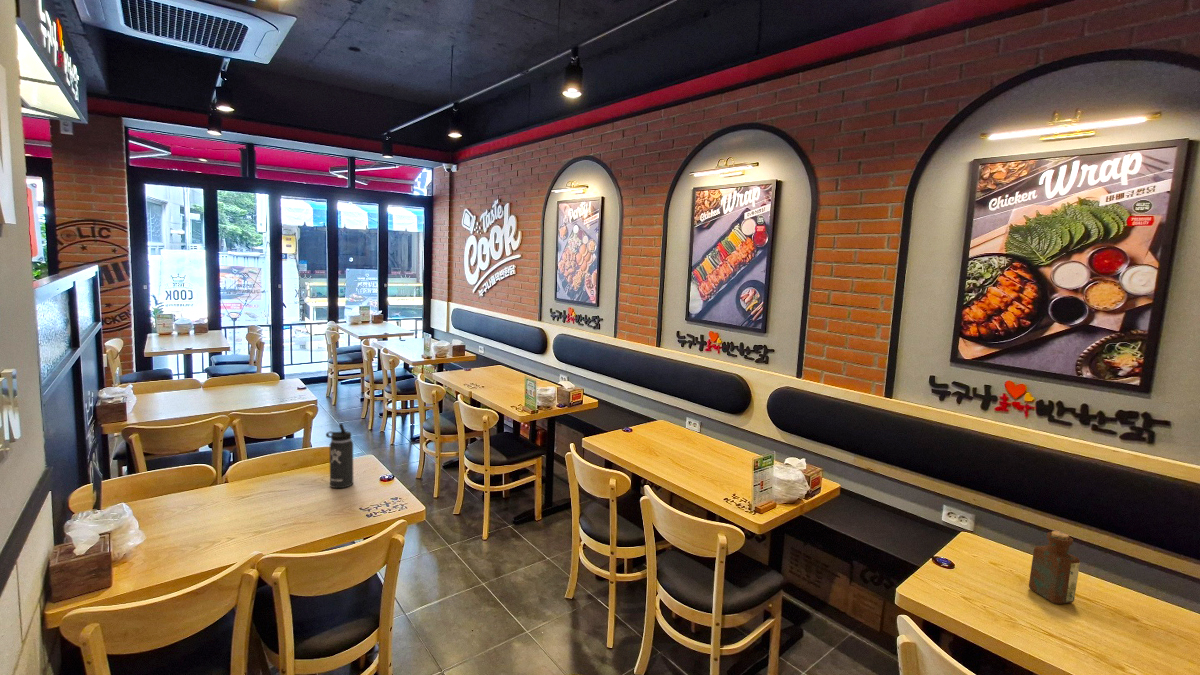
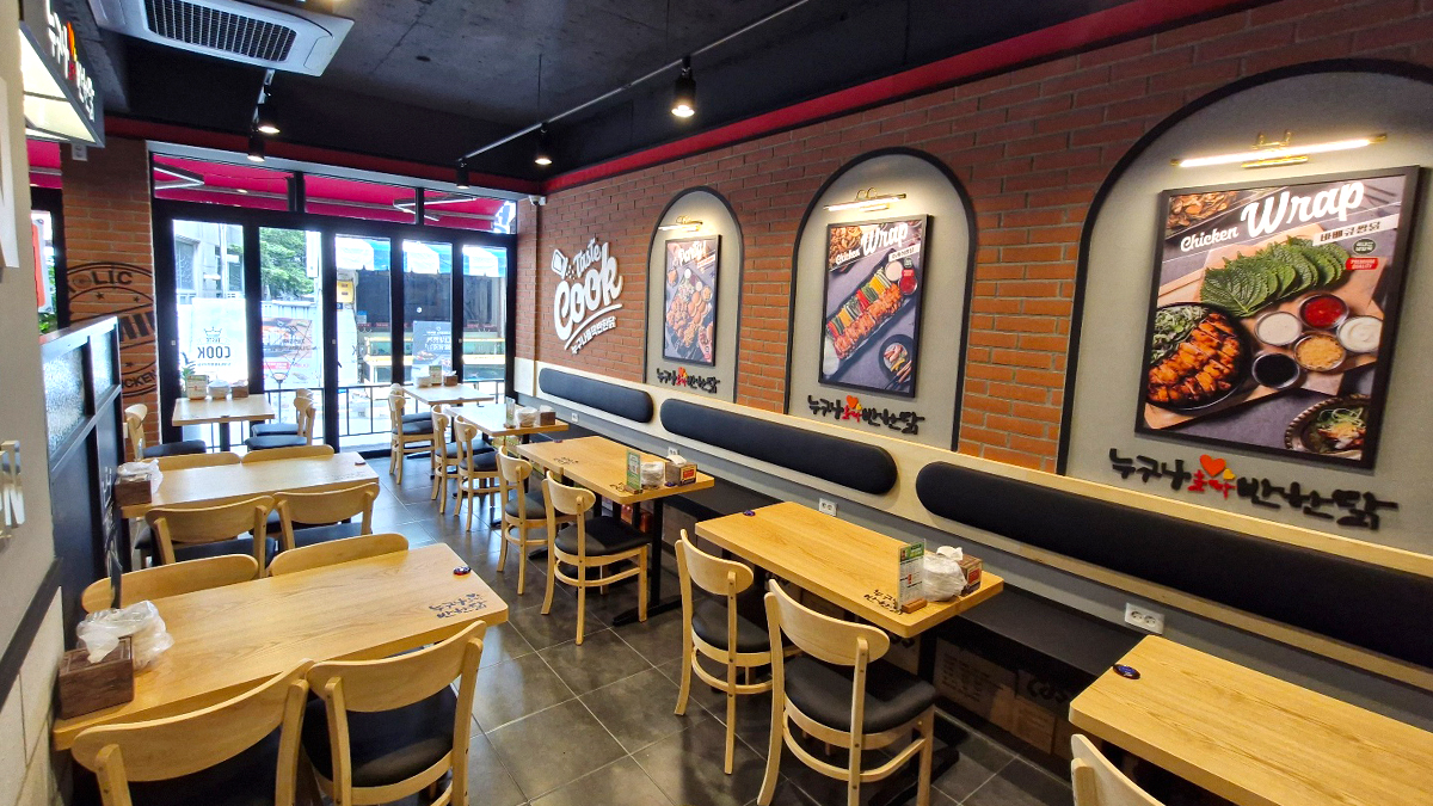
- bottle [1028,530,1081,605]
- thermos bottle [325,423,354,489]
